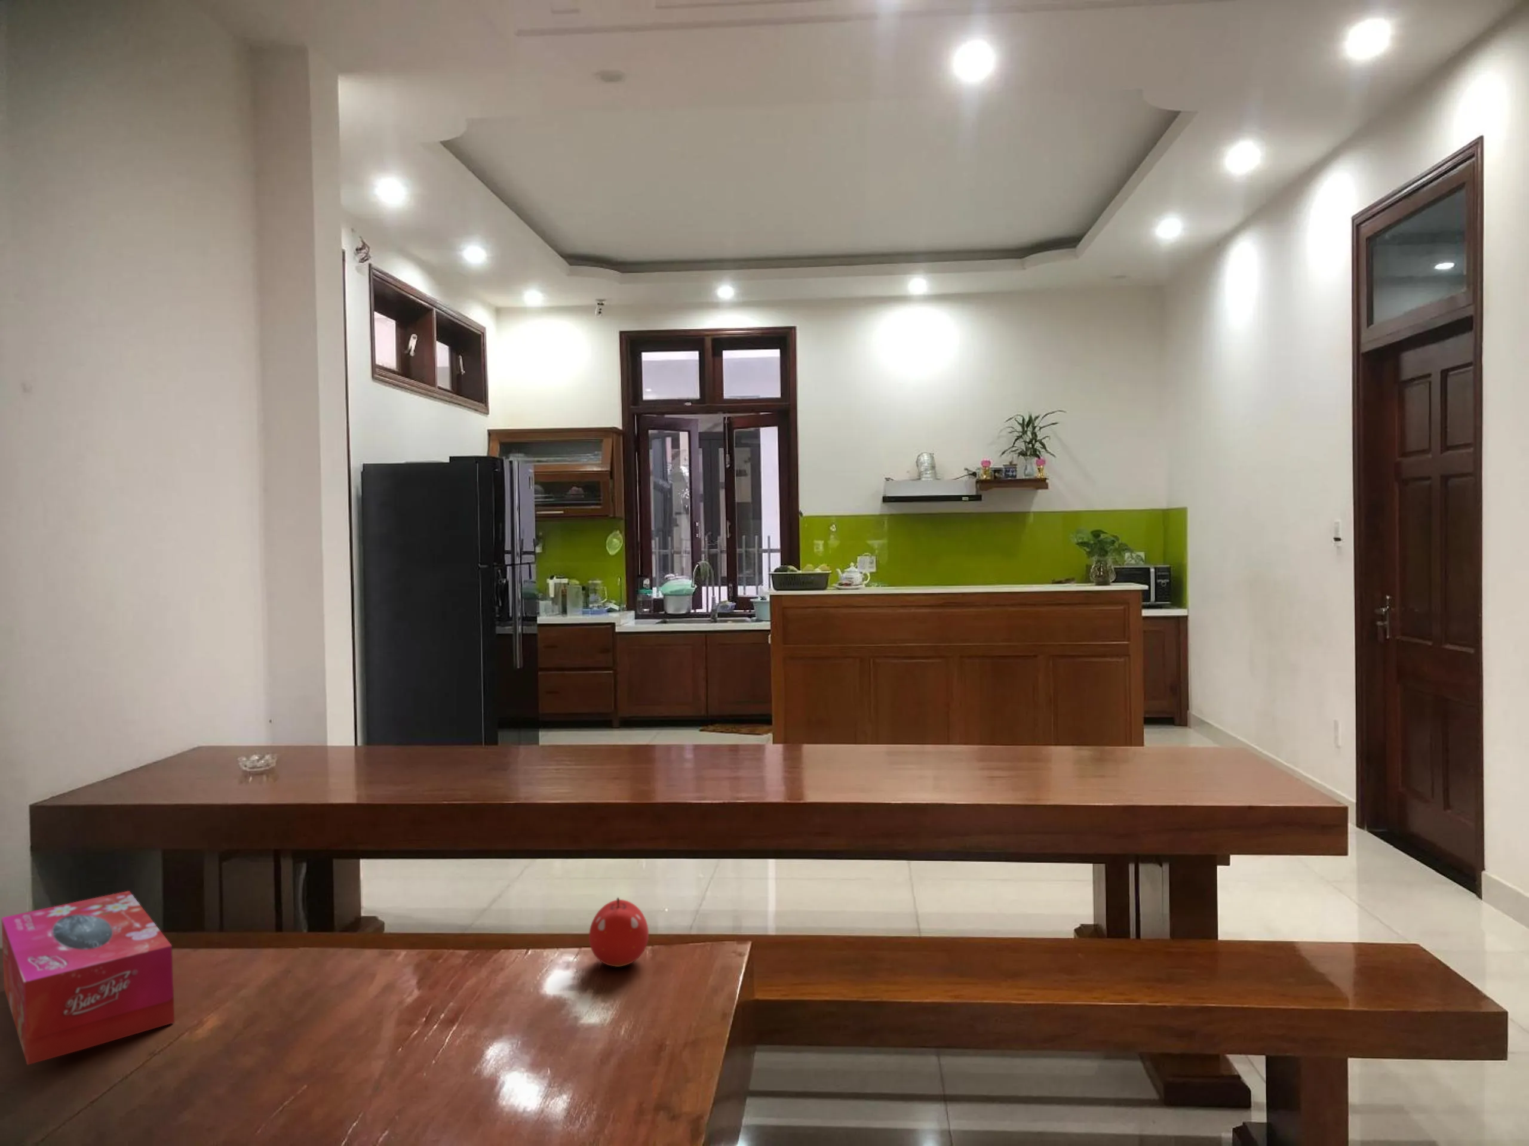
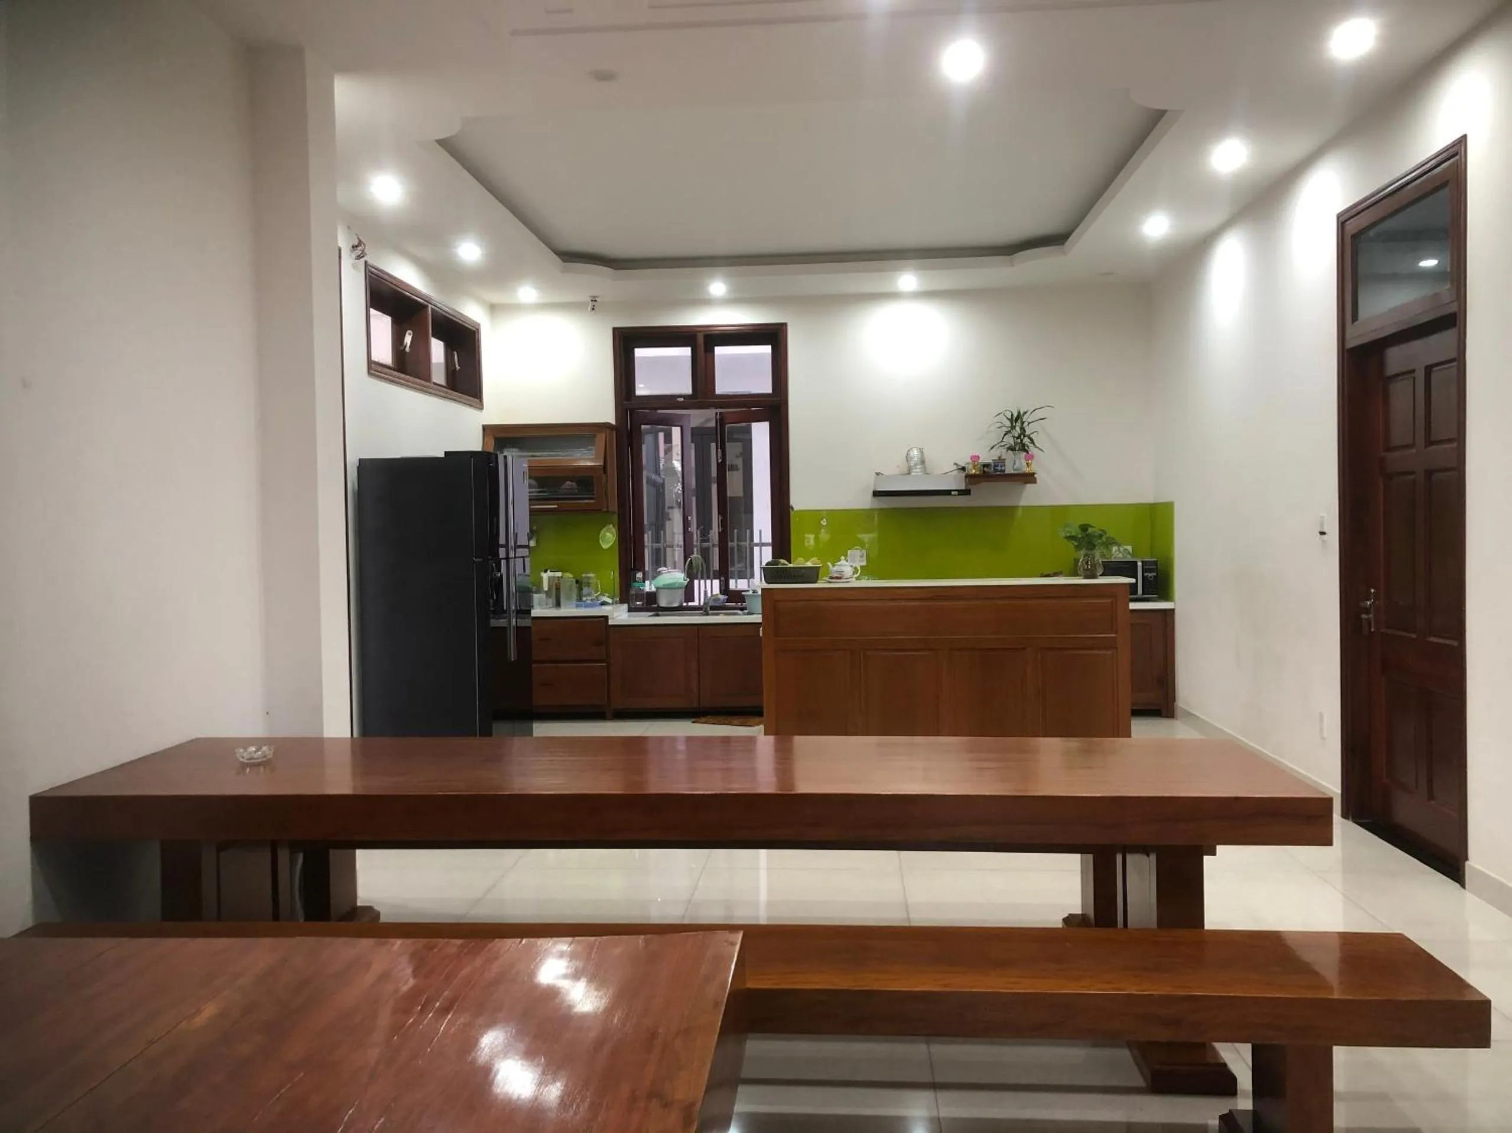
- fruit [589,897,649,968]
- tissue box [0,890,175,1065]
